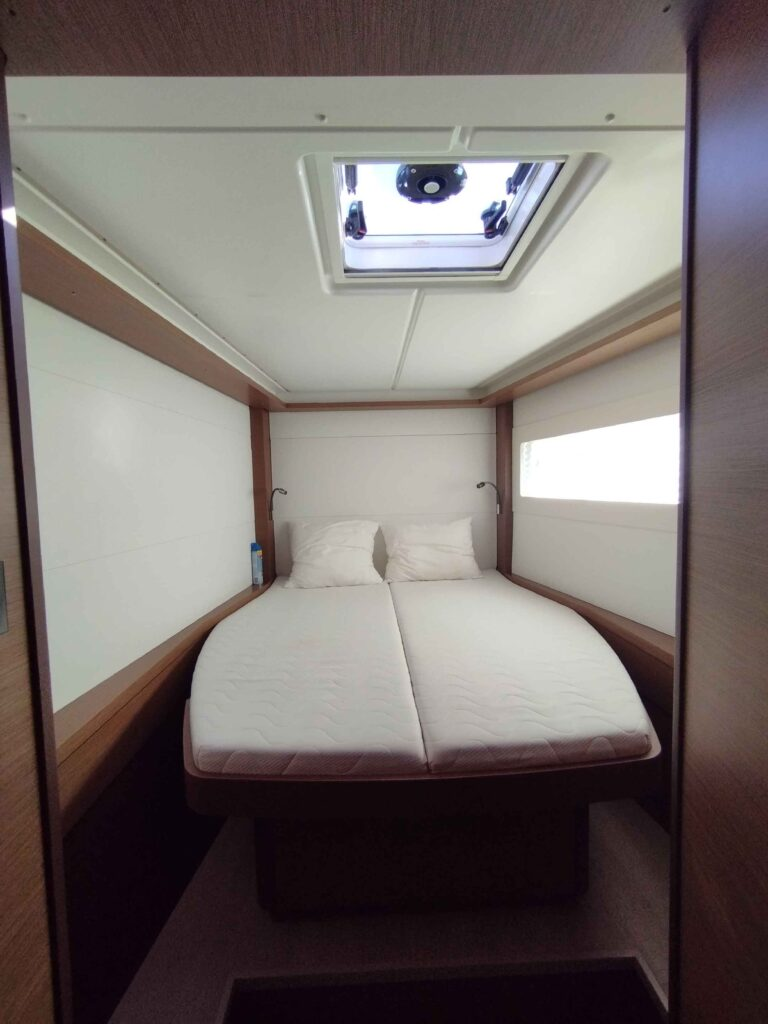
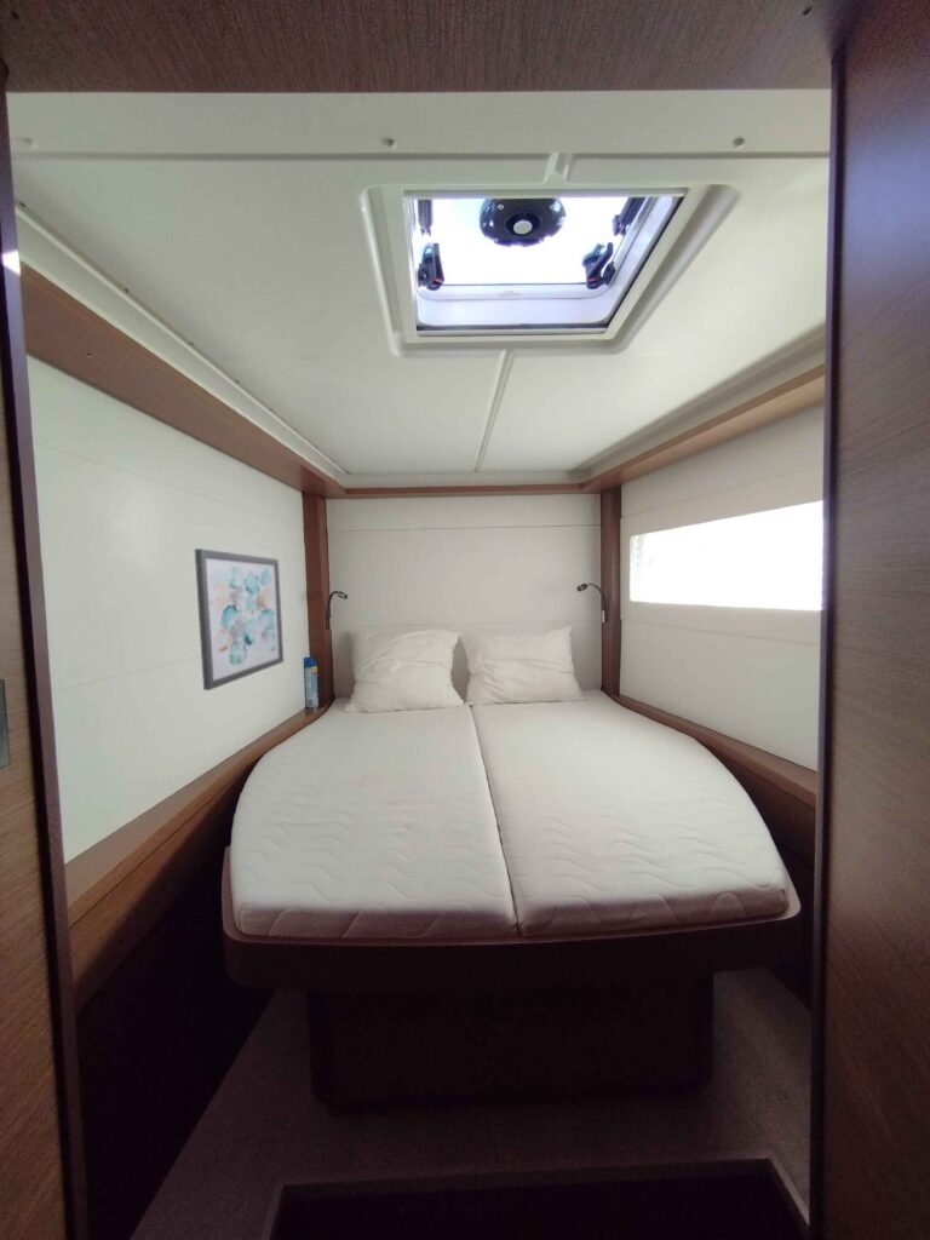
+ wall art [194,547,285,691]
